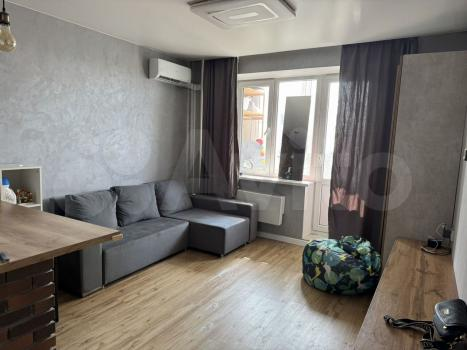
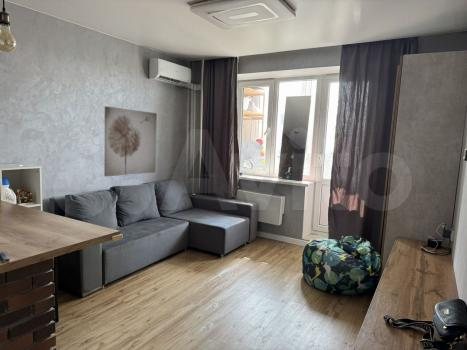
+ wall art [103,105,158,177]
